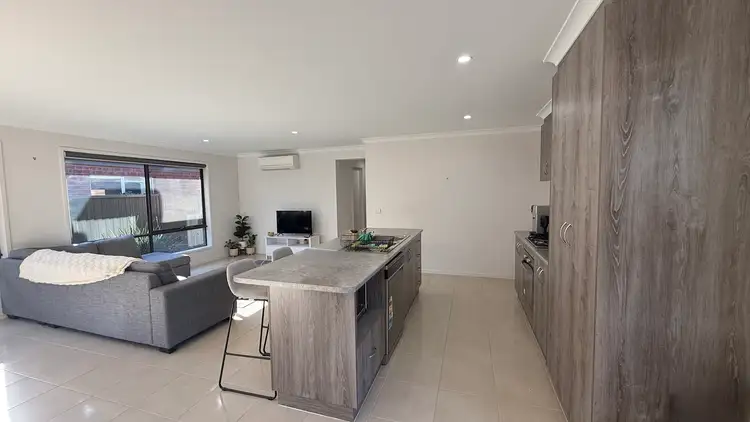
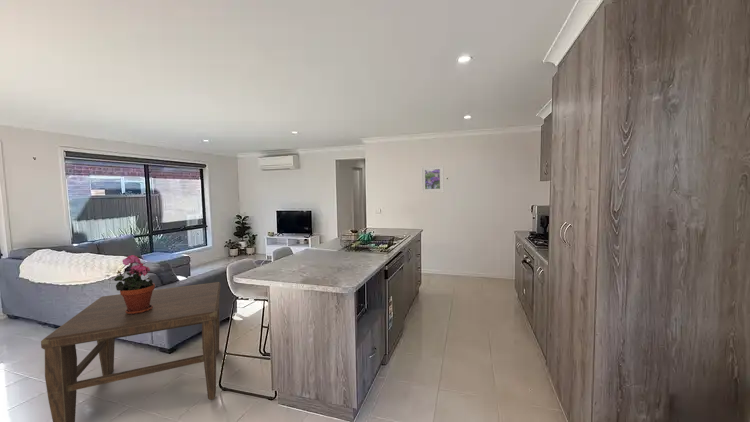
+ potted plant [113,254,156,315]
+ coffee table [40,281,222,422]
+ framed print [420,164,445,194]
